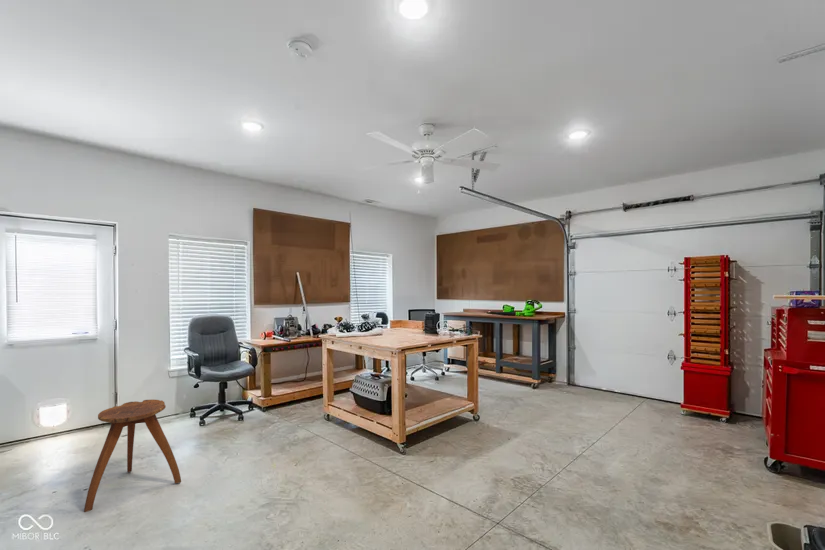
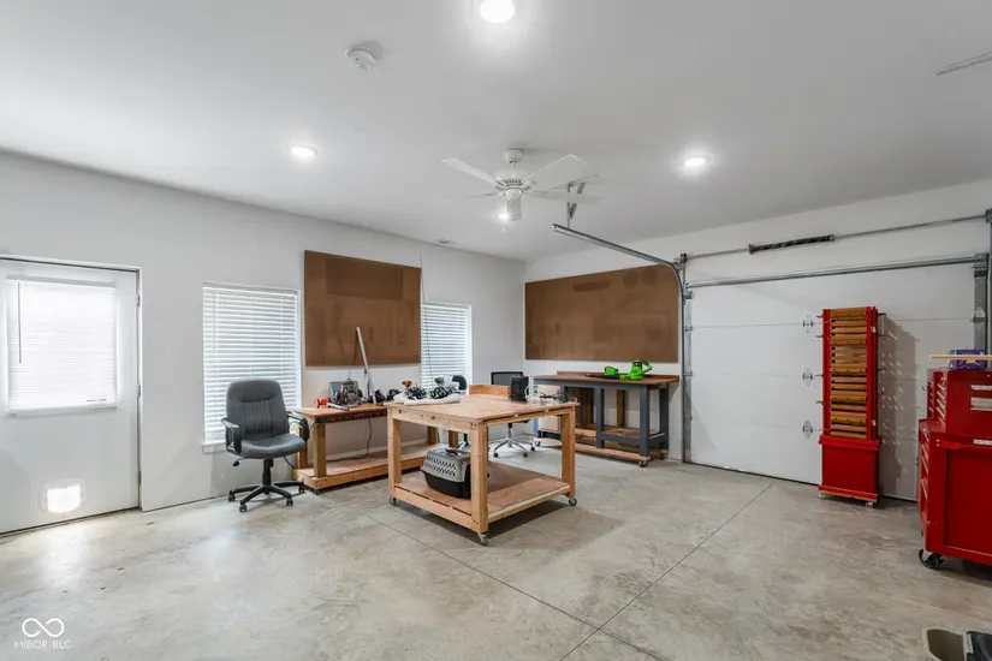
- stool [83,399,182,513]
